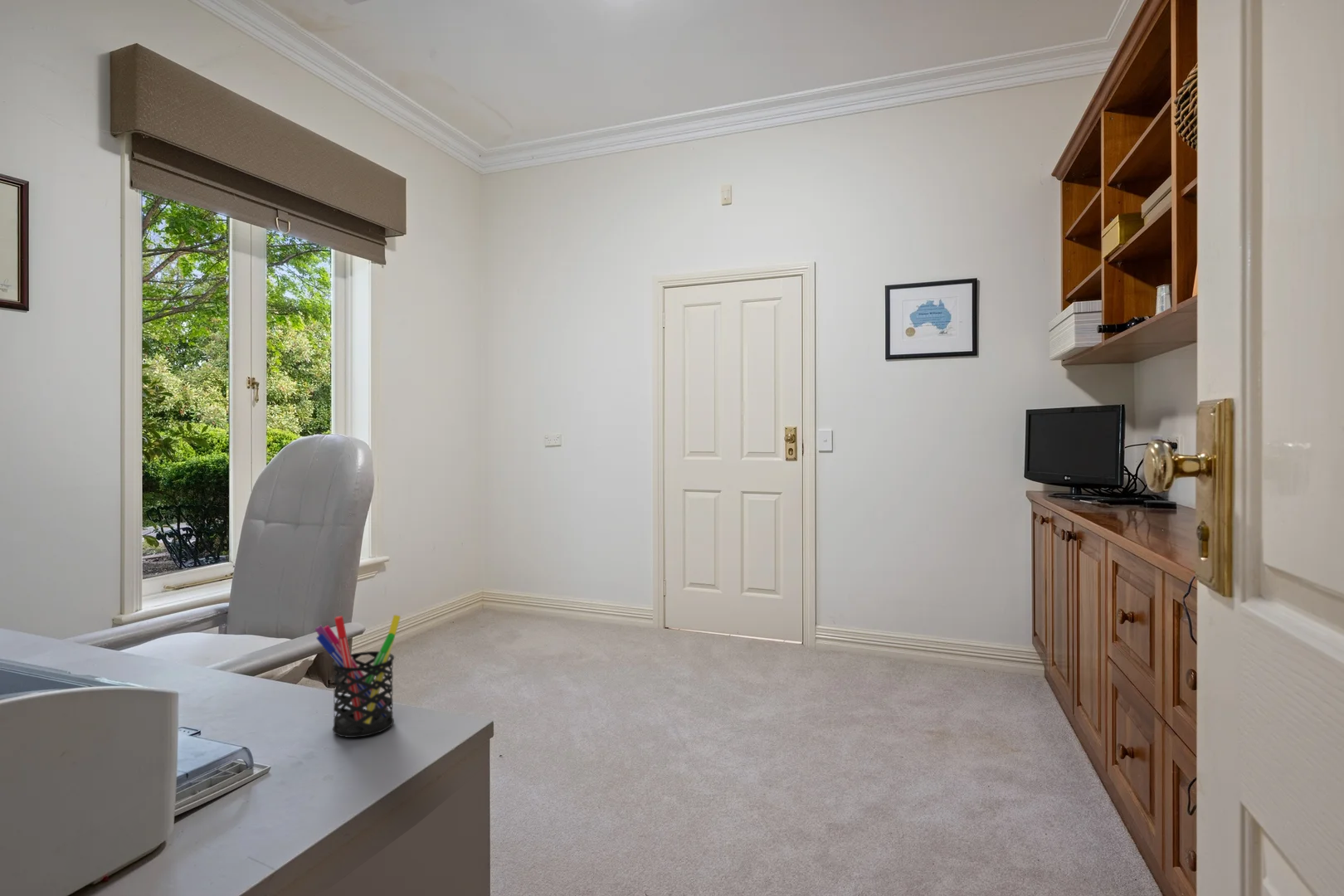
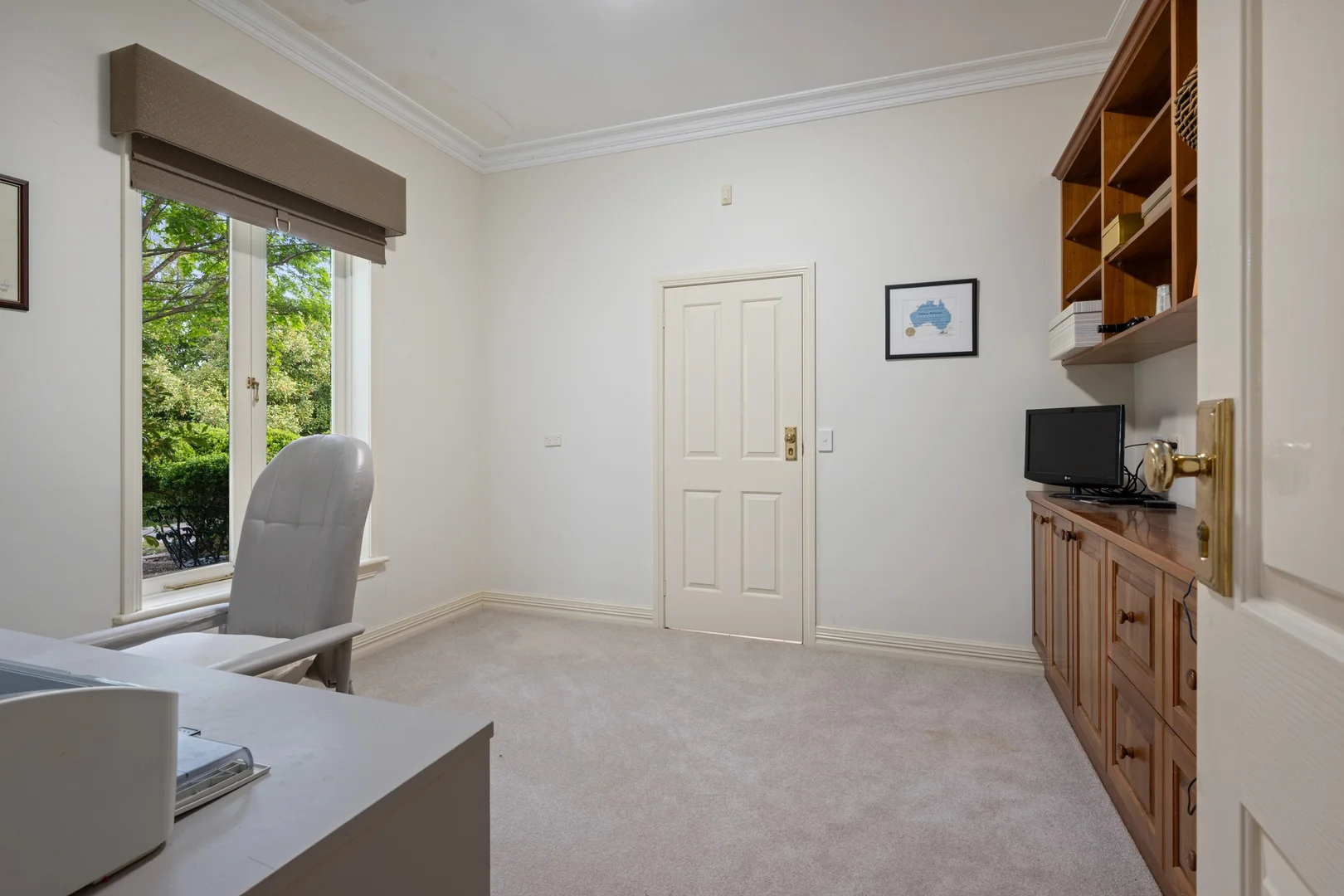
- pen holder [314,614,402,738]
